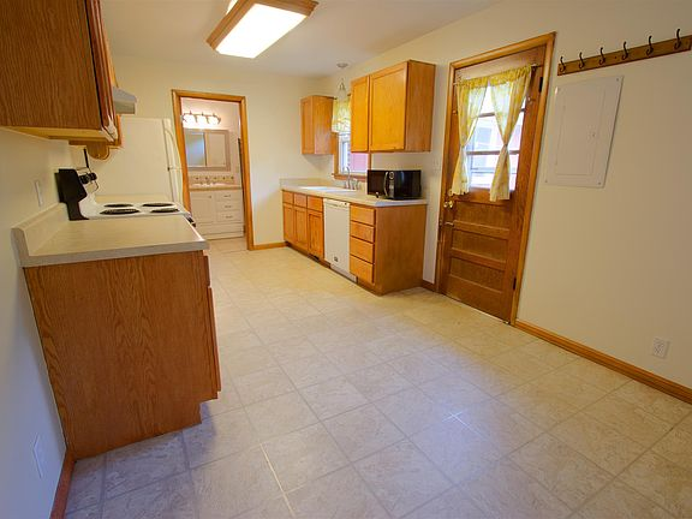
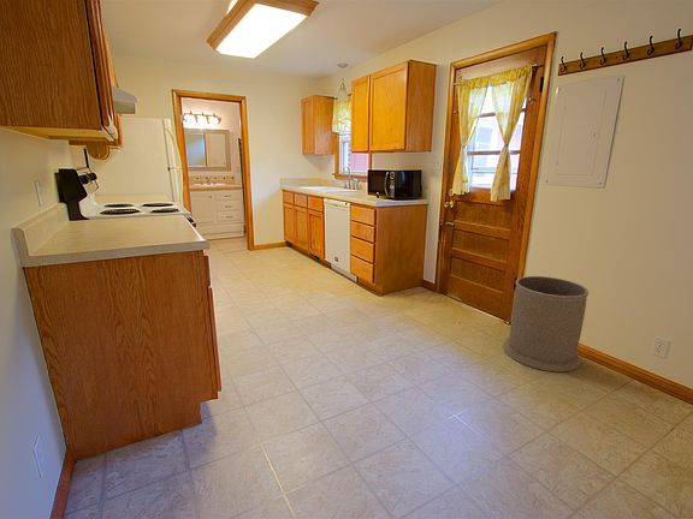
+ trash can [503,275,590,372]
